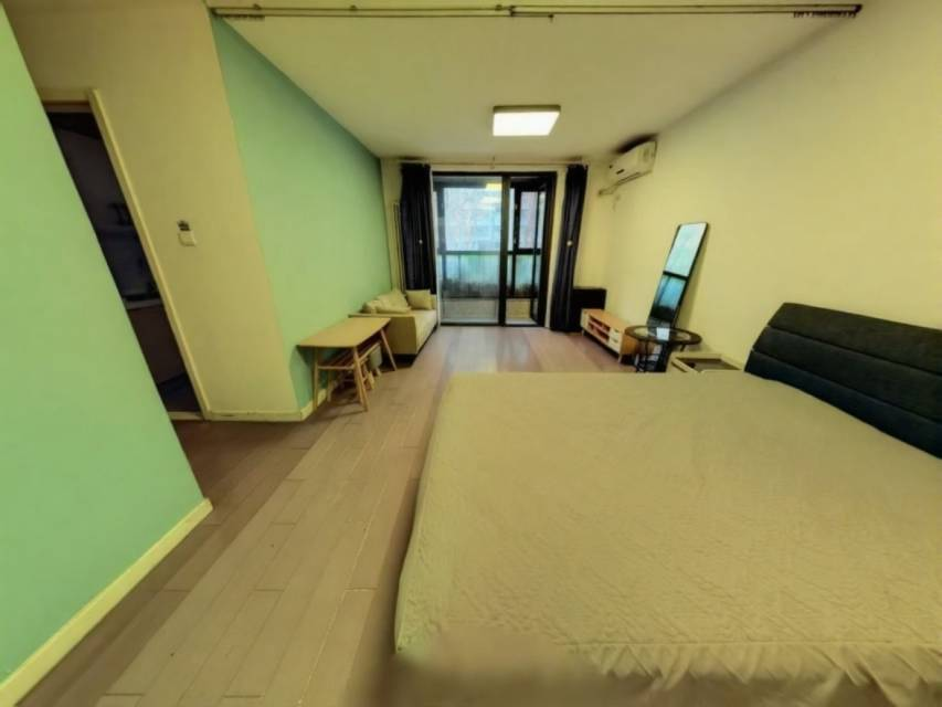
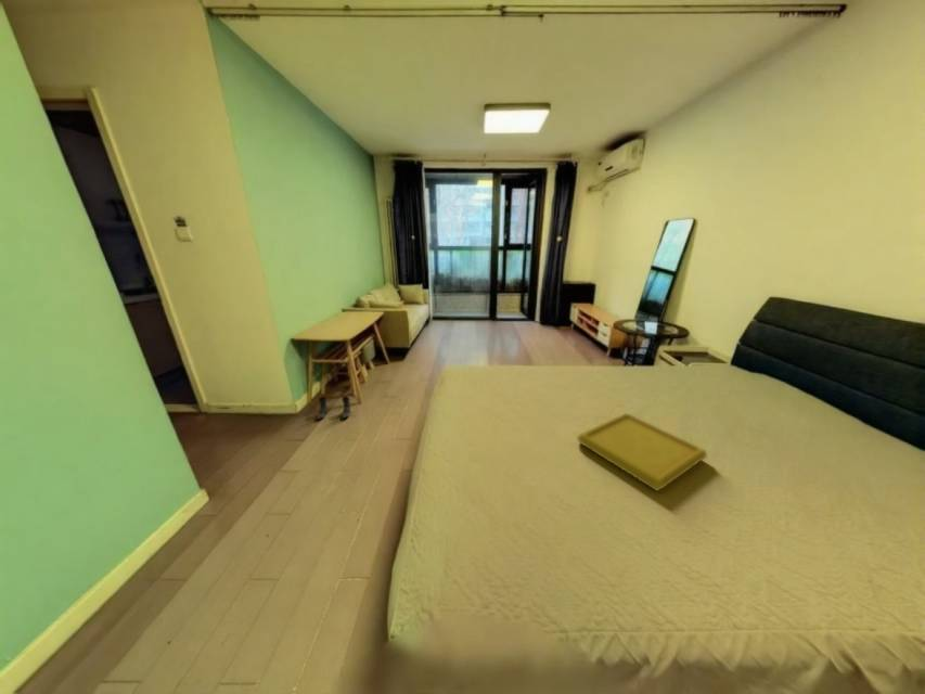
+ serving tray [576,412,708,492]
+ boots [316,395,351,420]
